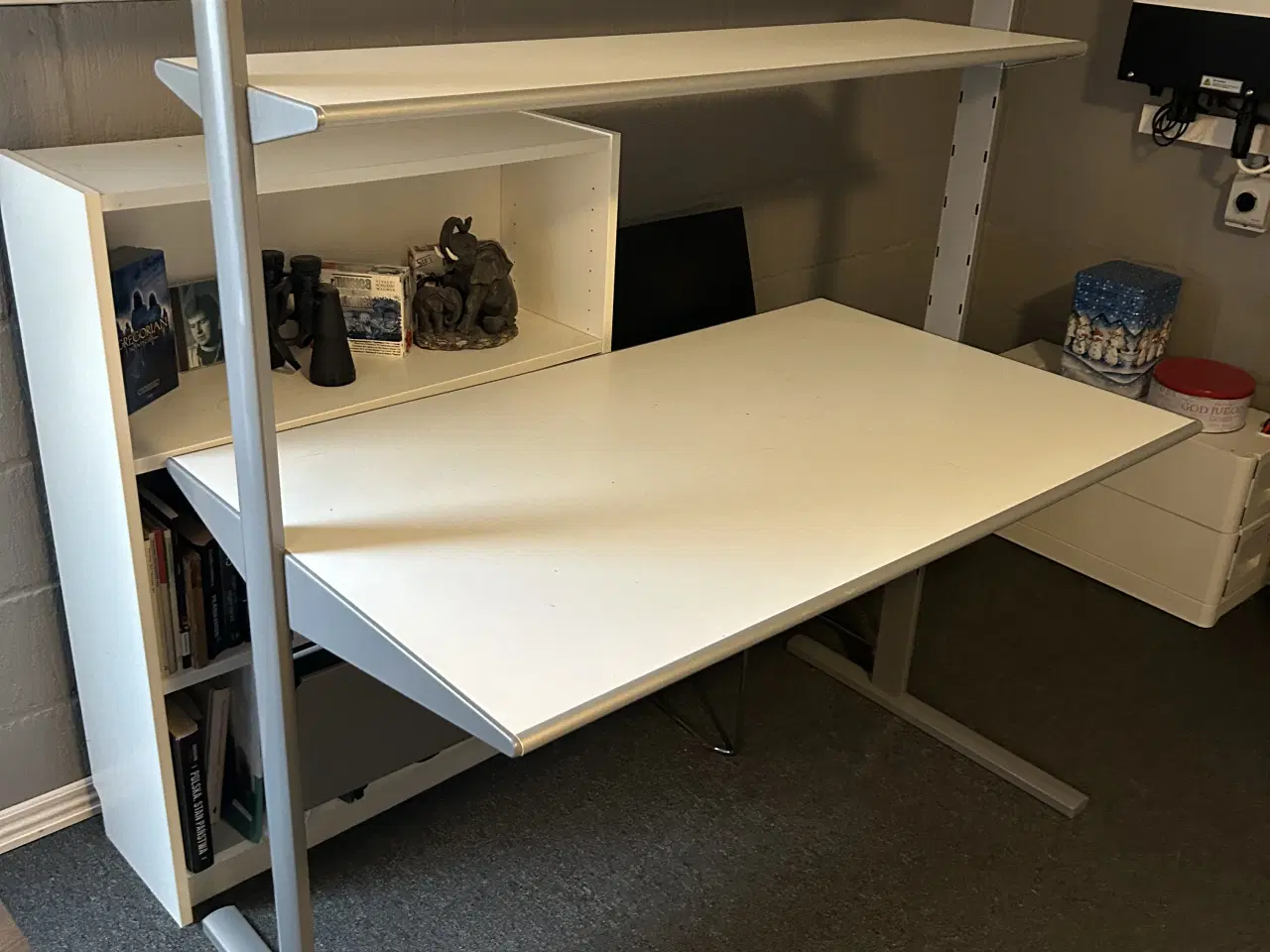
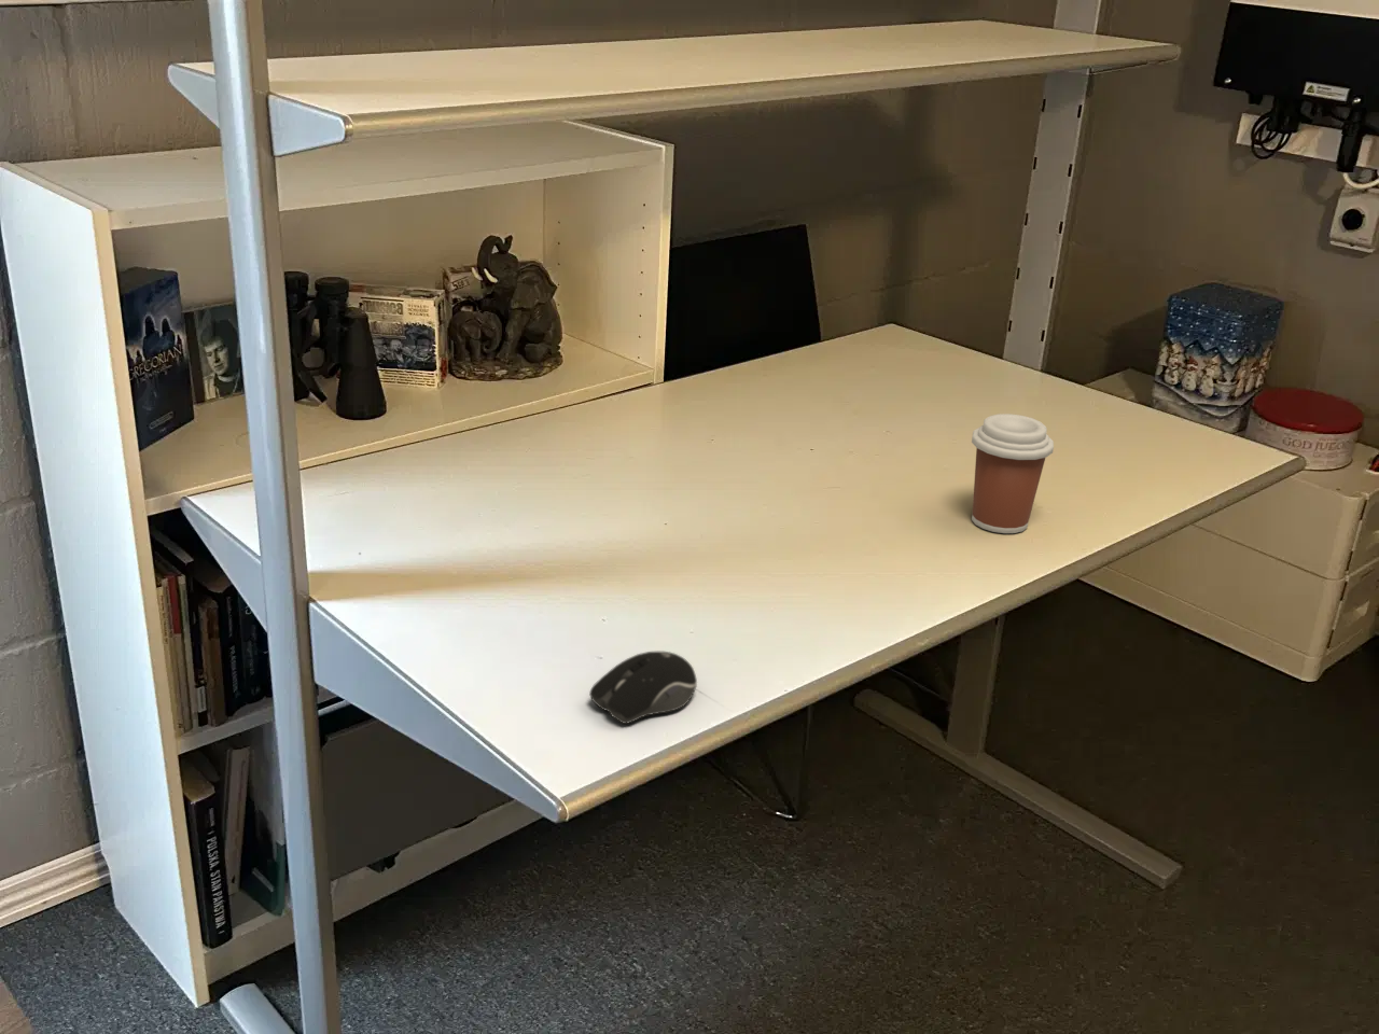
+ computer mouse [589,651,698,724]
+ coffee cup [971,413,1054,534]
